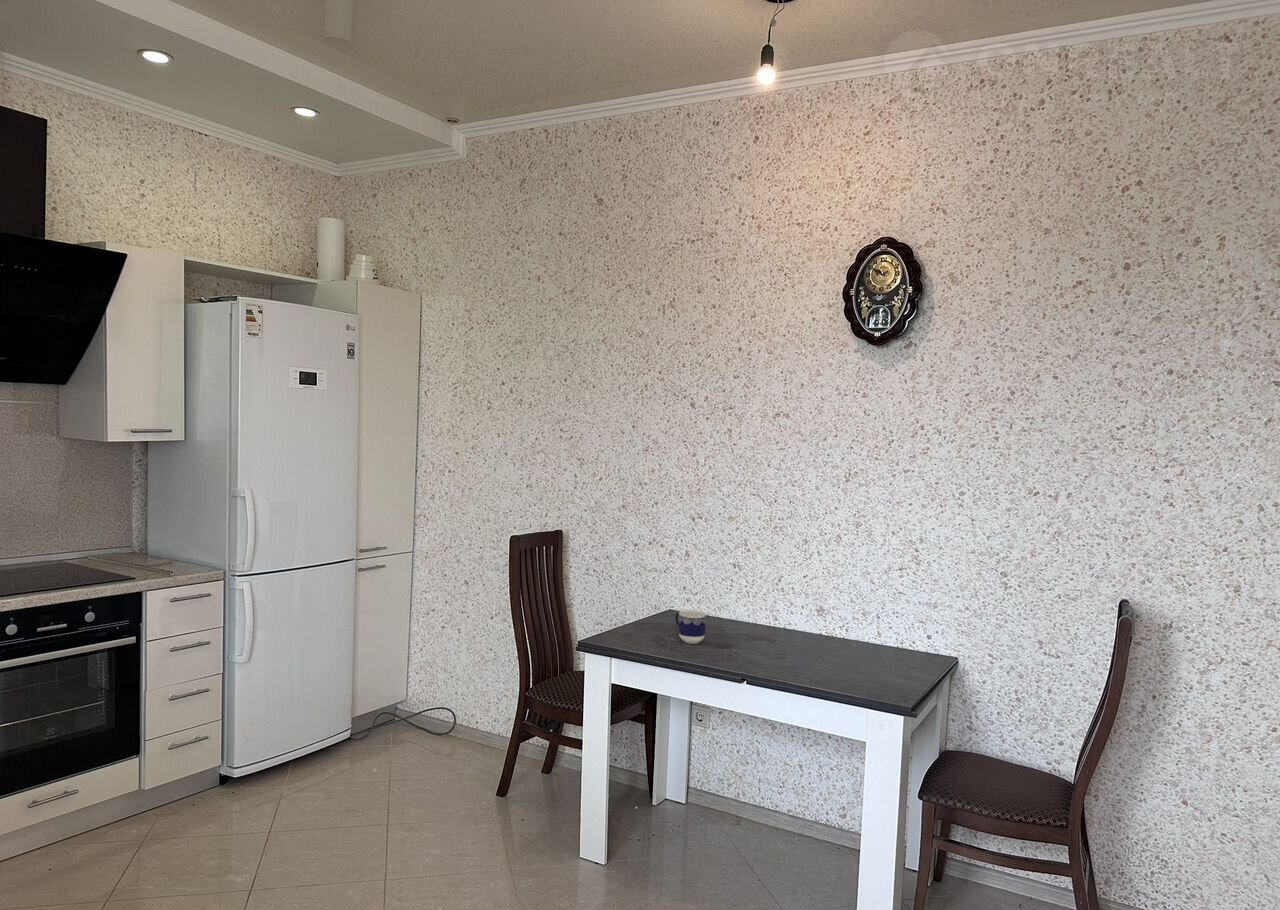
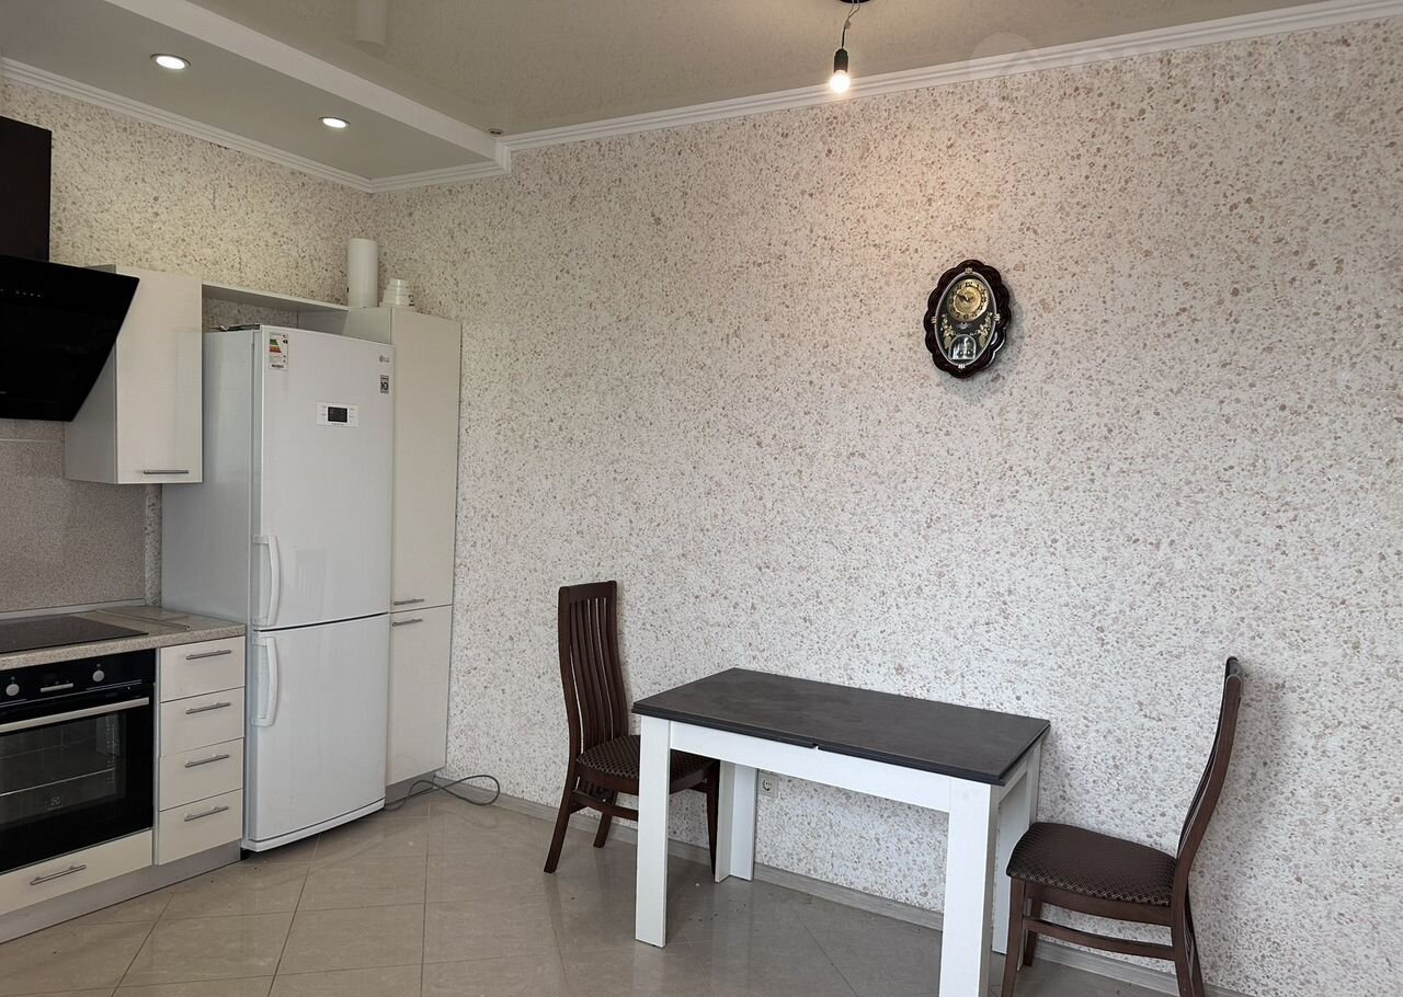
- cup [674,609,707,645]
